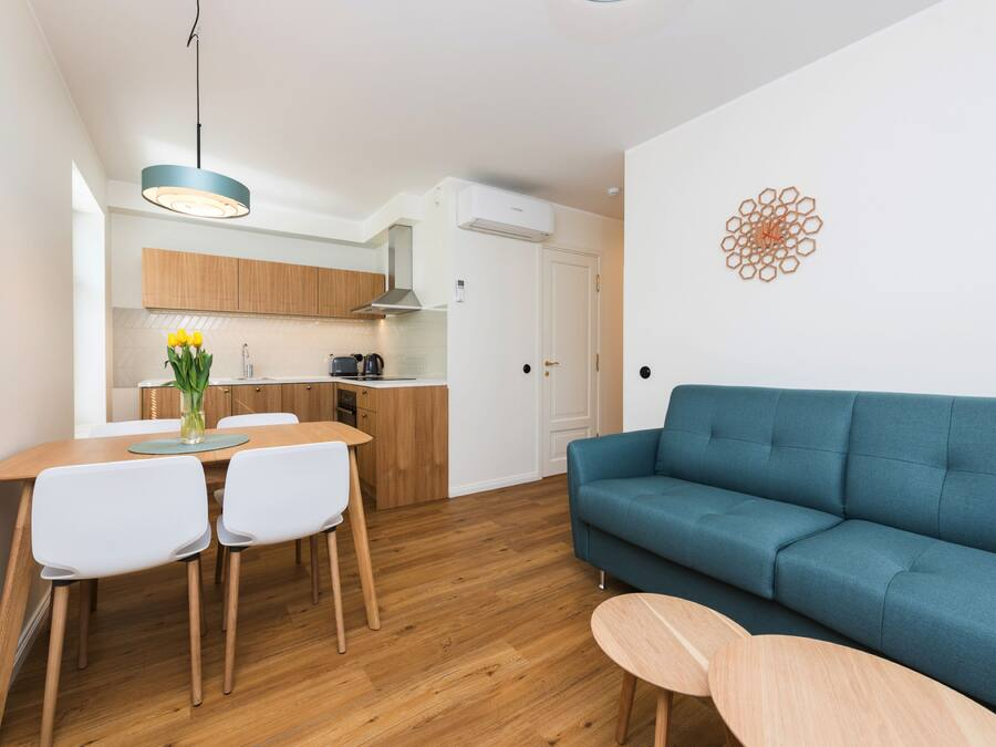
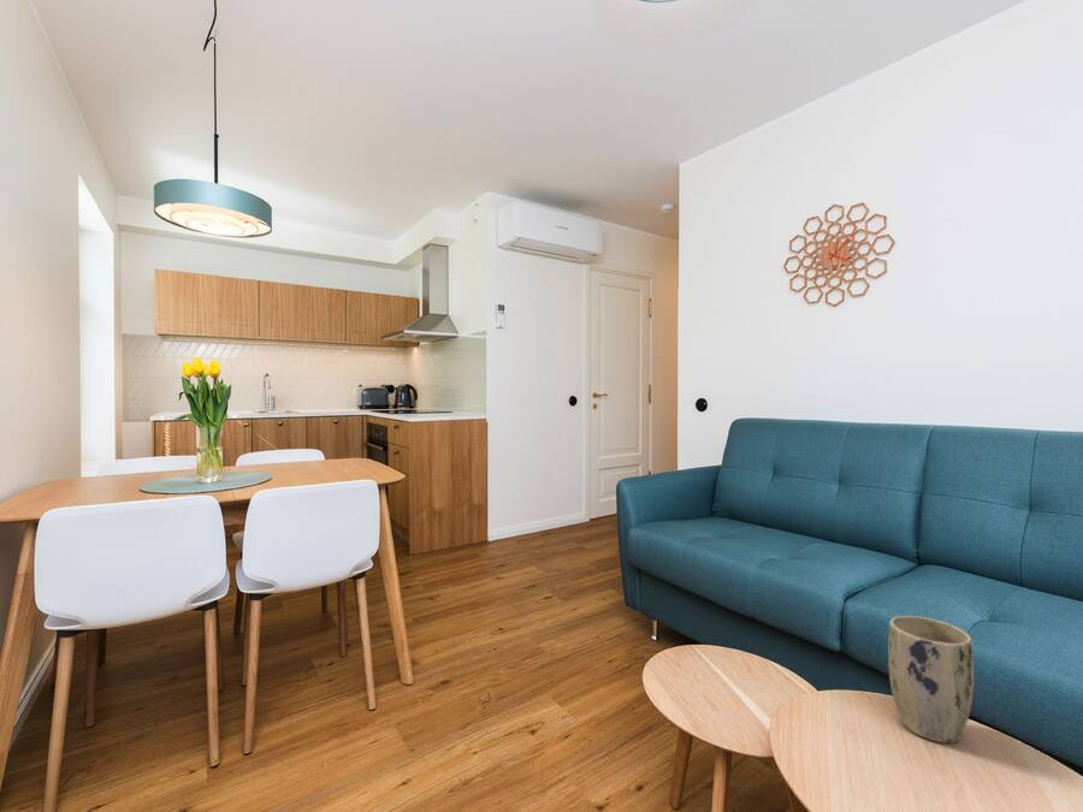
+ plant pot [887,615,975,745]
